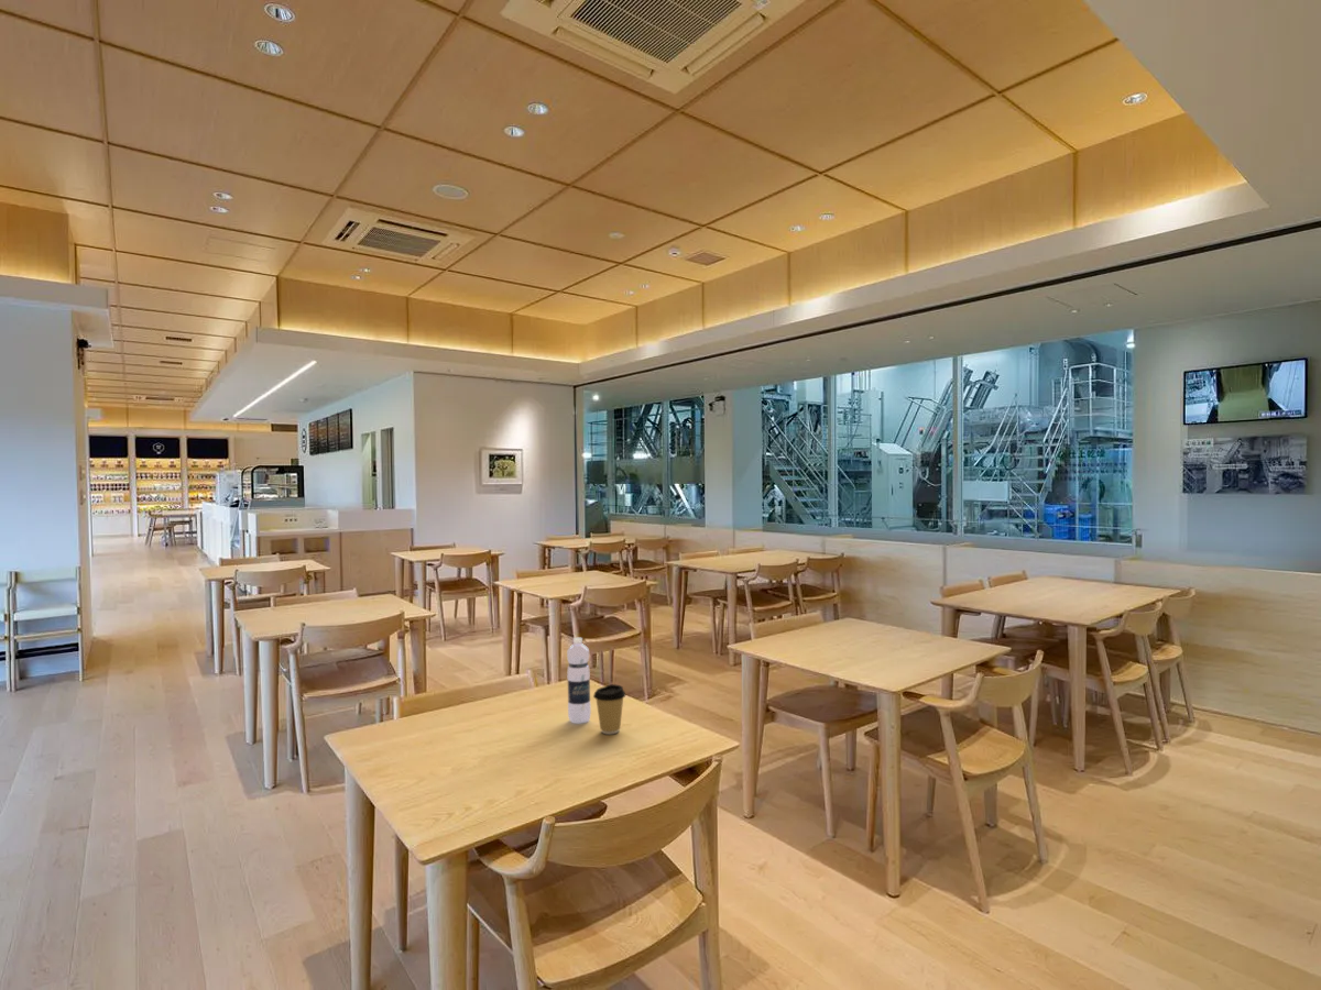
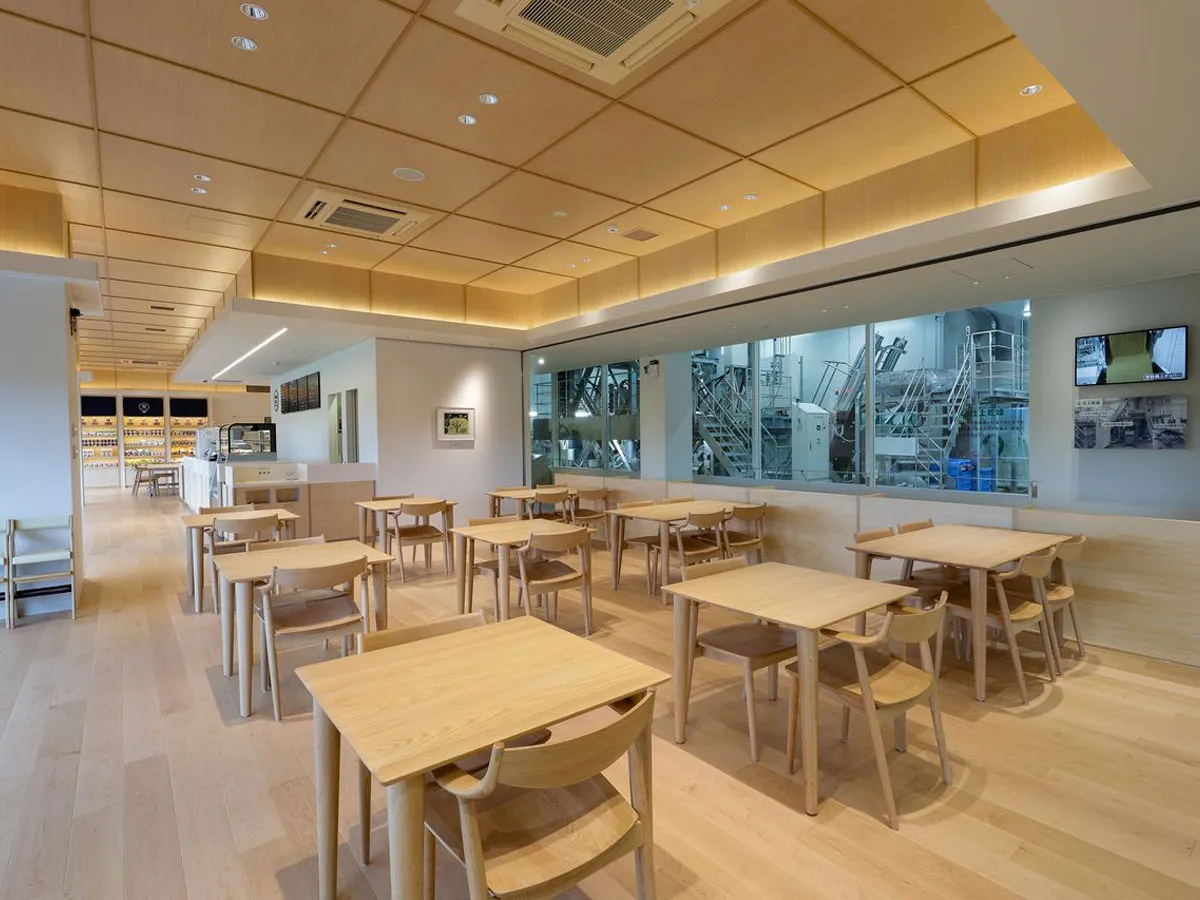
- water bottle [566,637,592,724]
- coffee cup [592,683,626,735]
